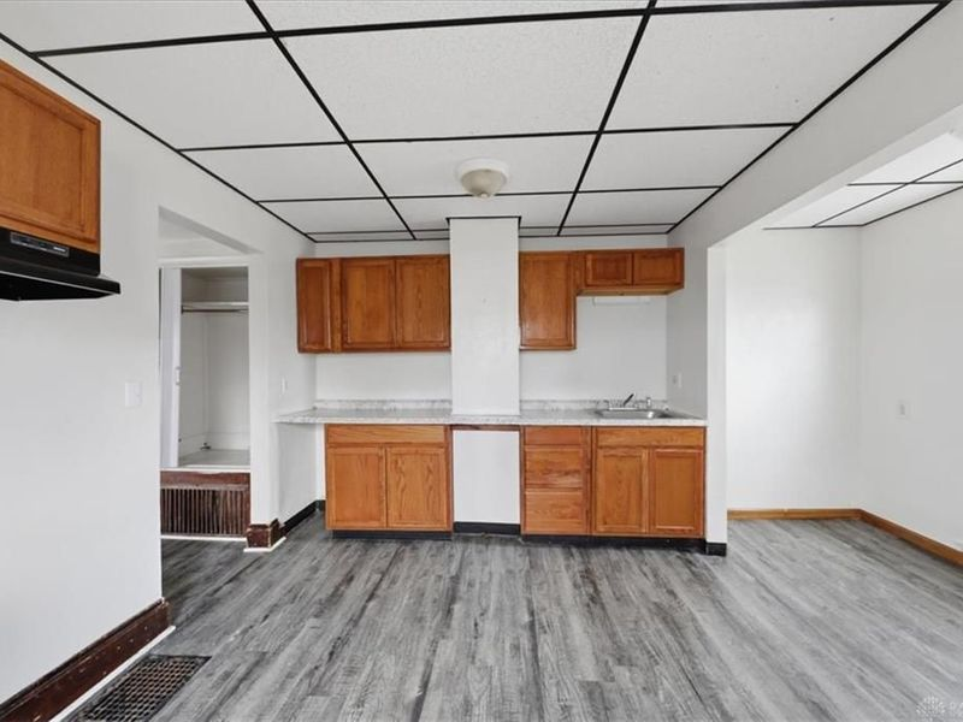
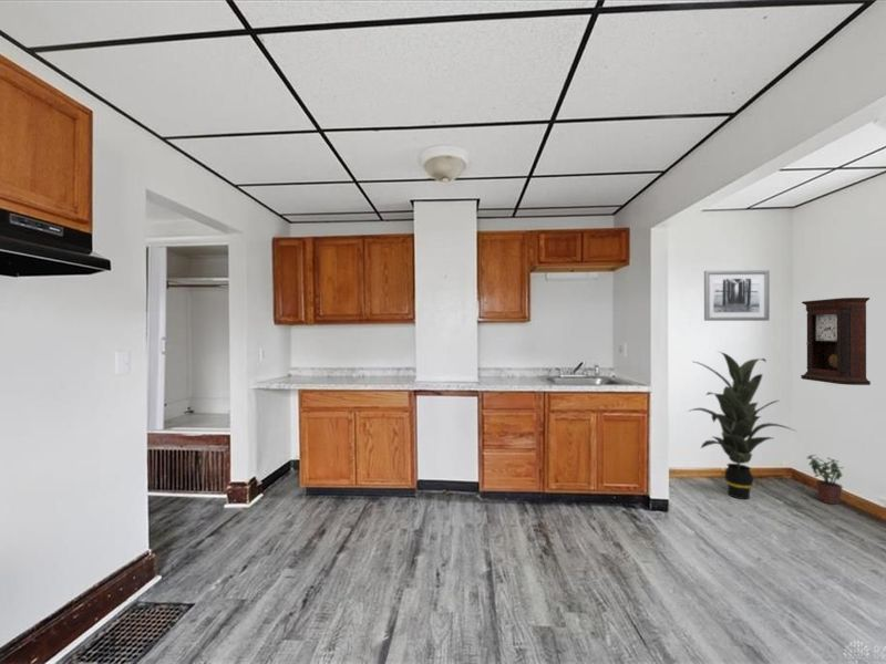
+ potted plant [806,454,845,506]
+ wall art [703,269,771,322]
+ indoor plant [687,350,799,500]
+ pendulum clock [800,297,872,386]
